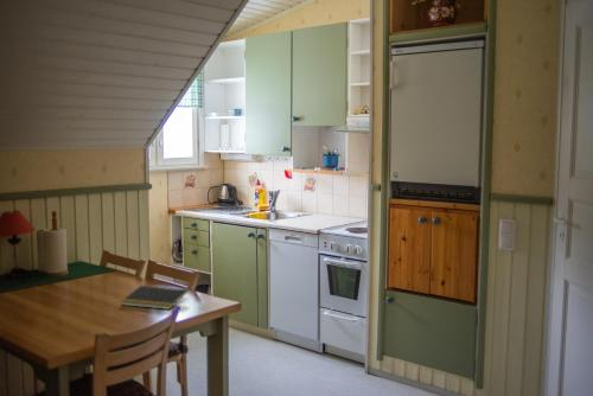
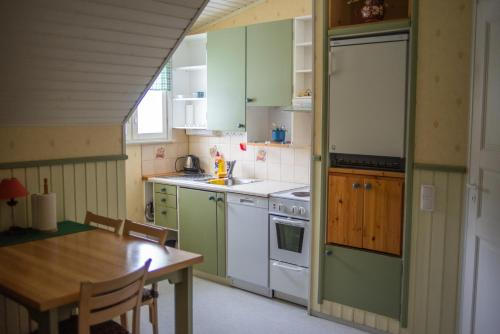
- notepad [120,285,189,311]
